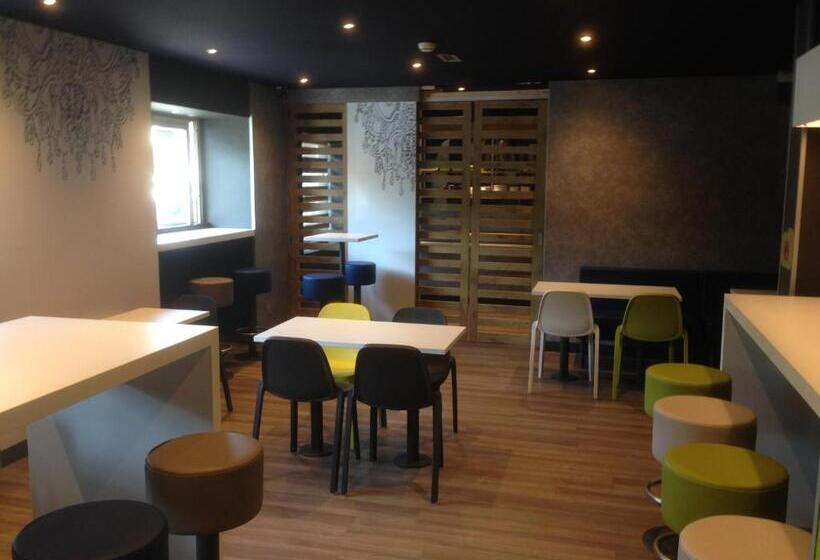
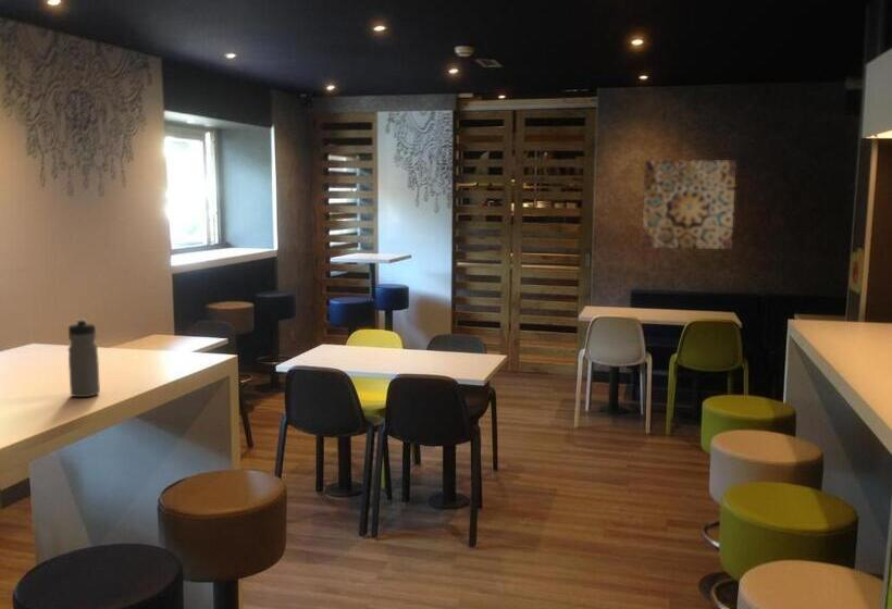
+ water bottle [67,318,101,398]
+ wall art [641,159,738,250]
